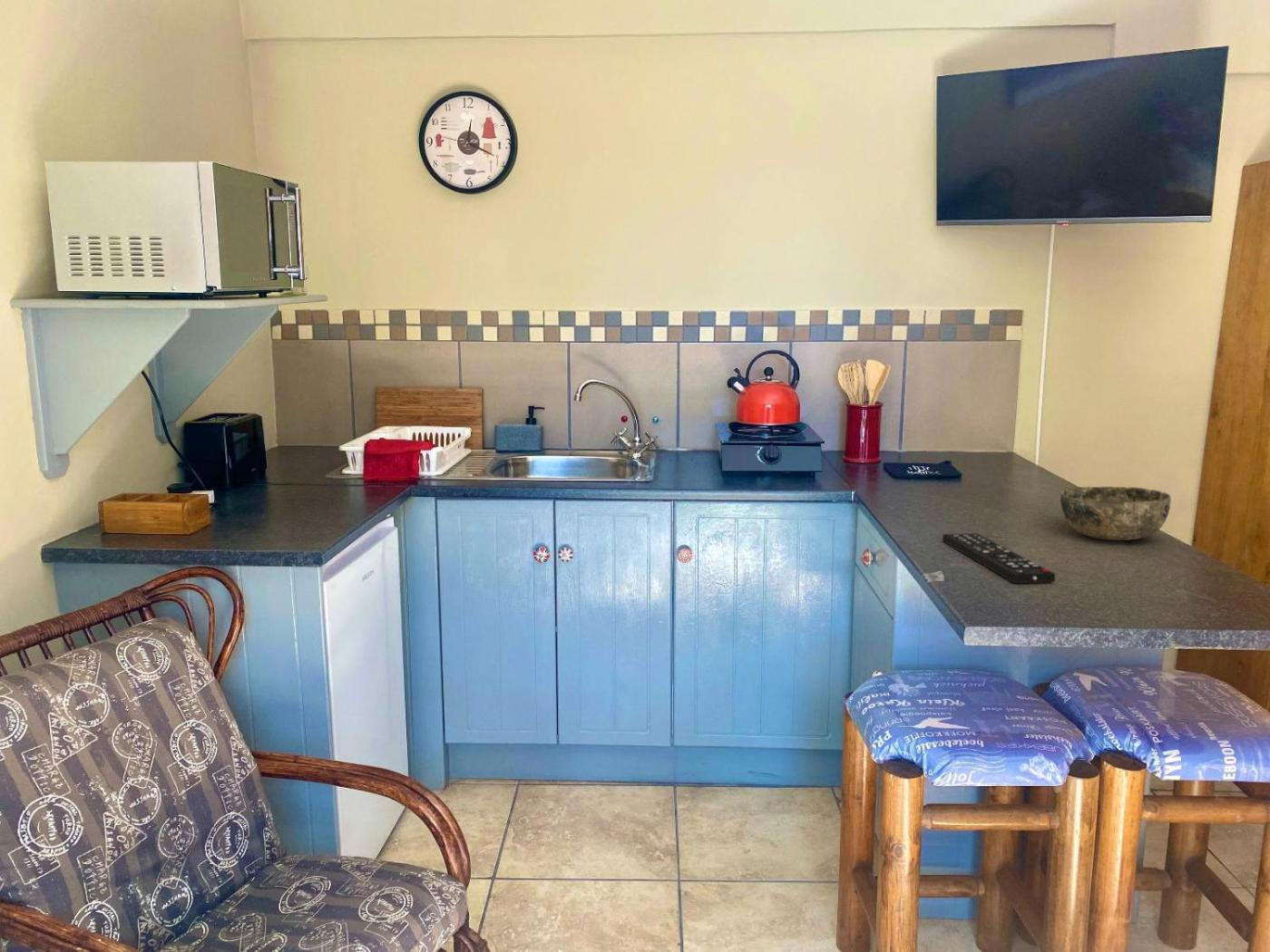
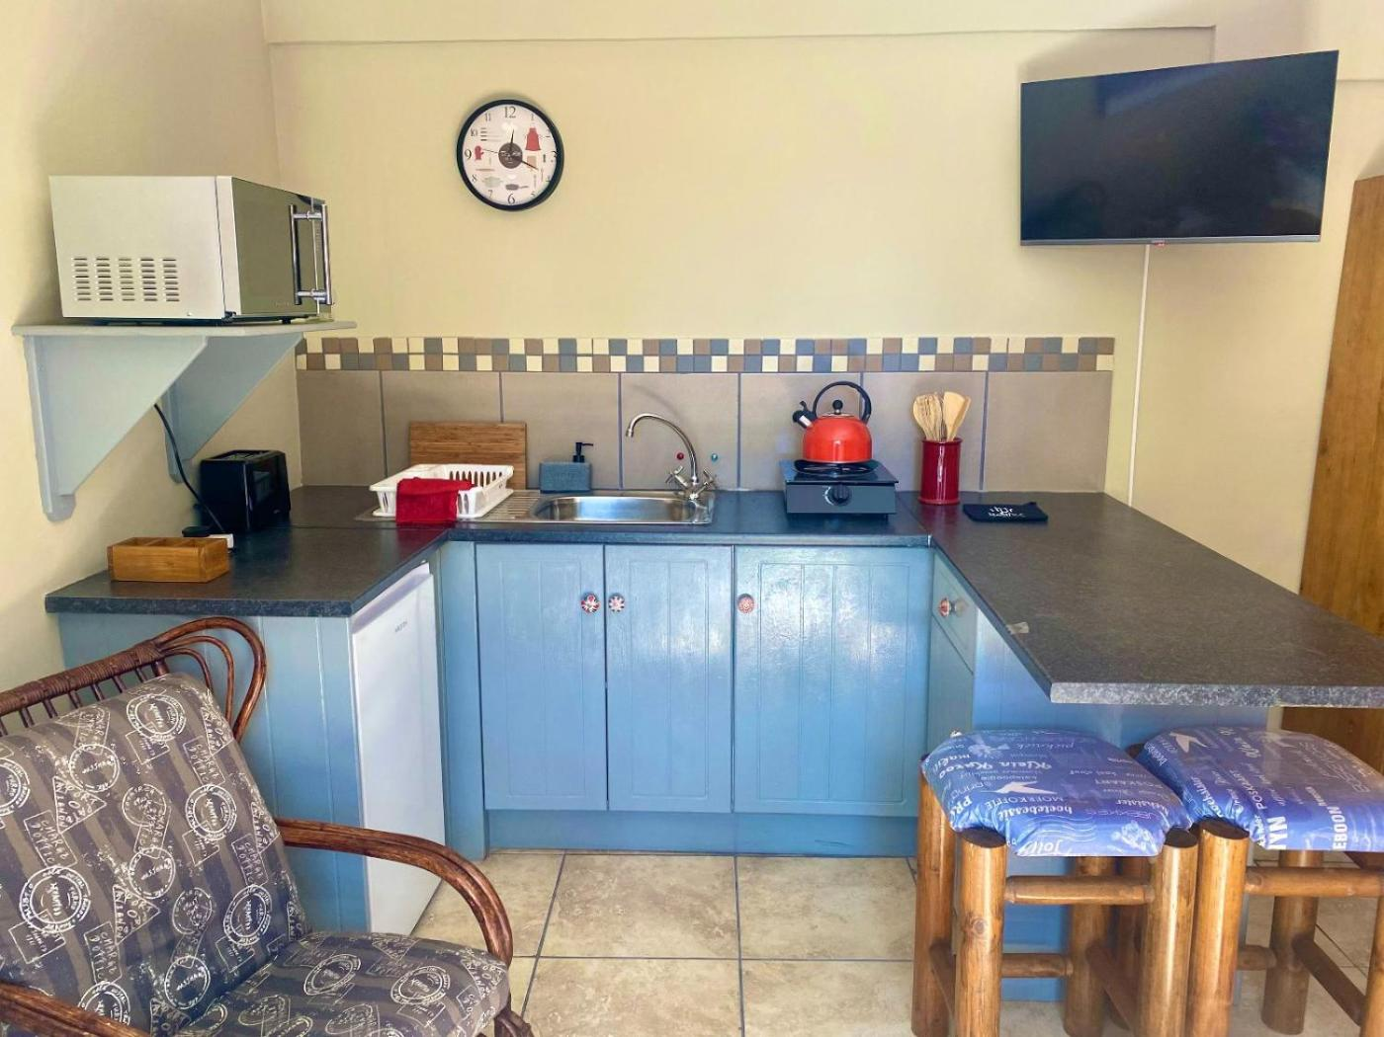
- bowl [1060,486,1172,541]
- remote control [942,532,1056,584]
